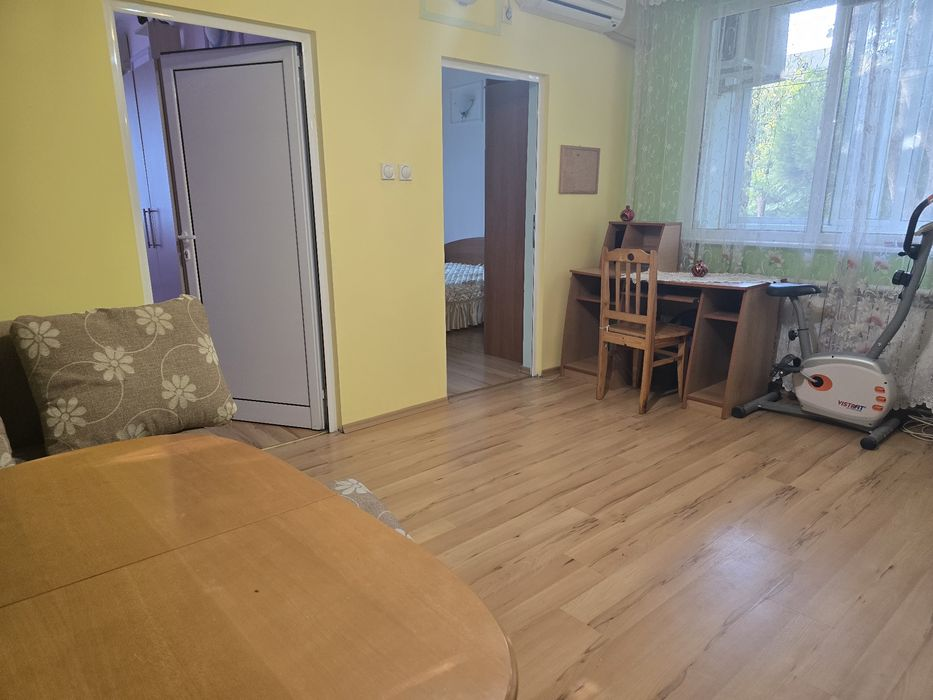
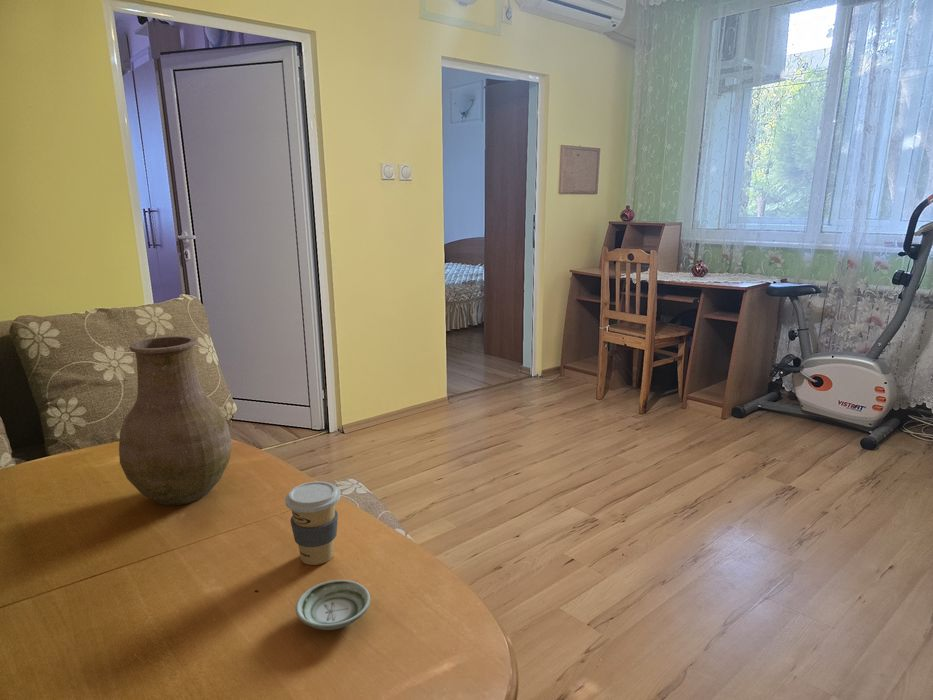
+ saucer [295,579,371,631]
+ vase [118,335,233,507]
+ coffee cup [284,480,341,566]
